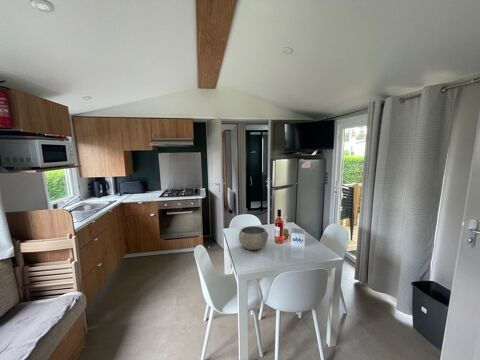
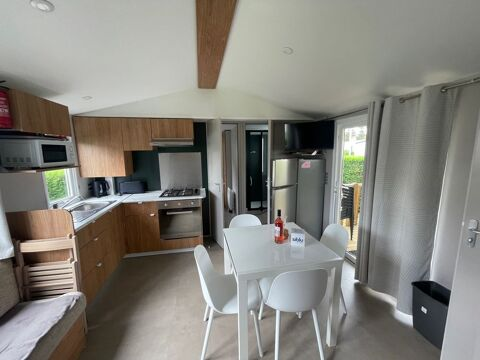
- bowl [238,225,269,251]
